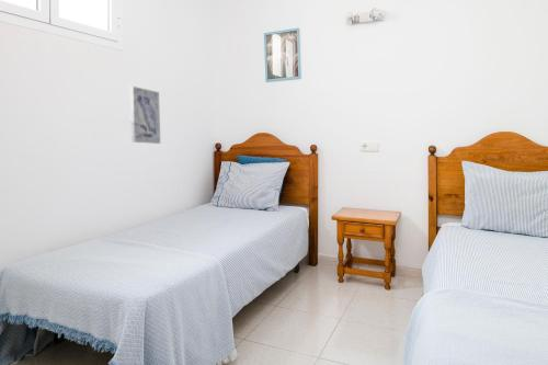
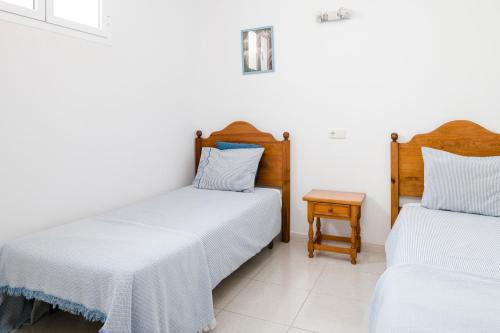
- wall art [129,85,161,145]
